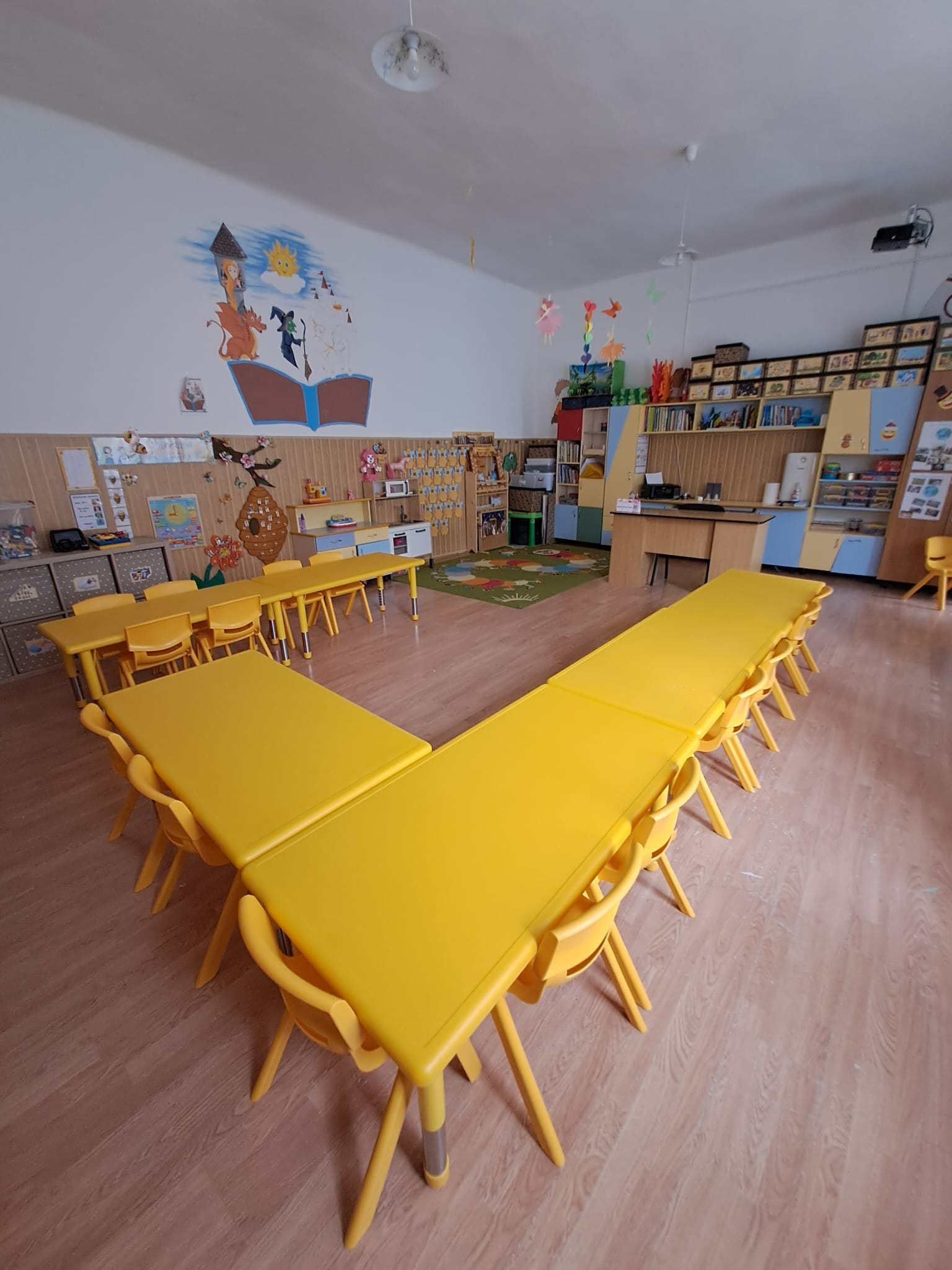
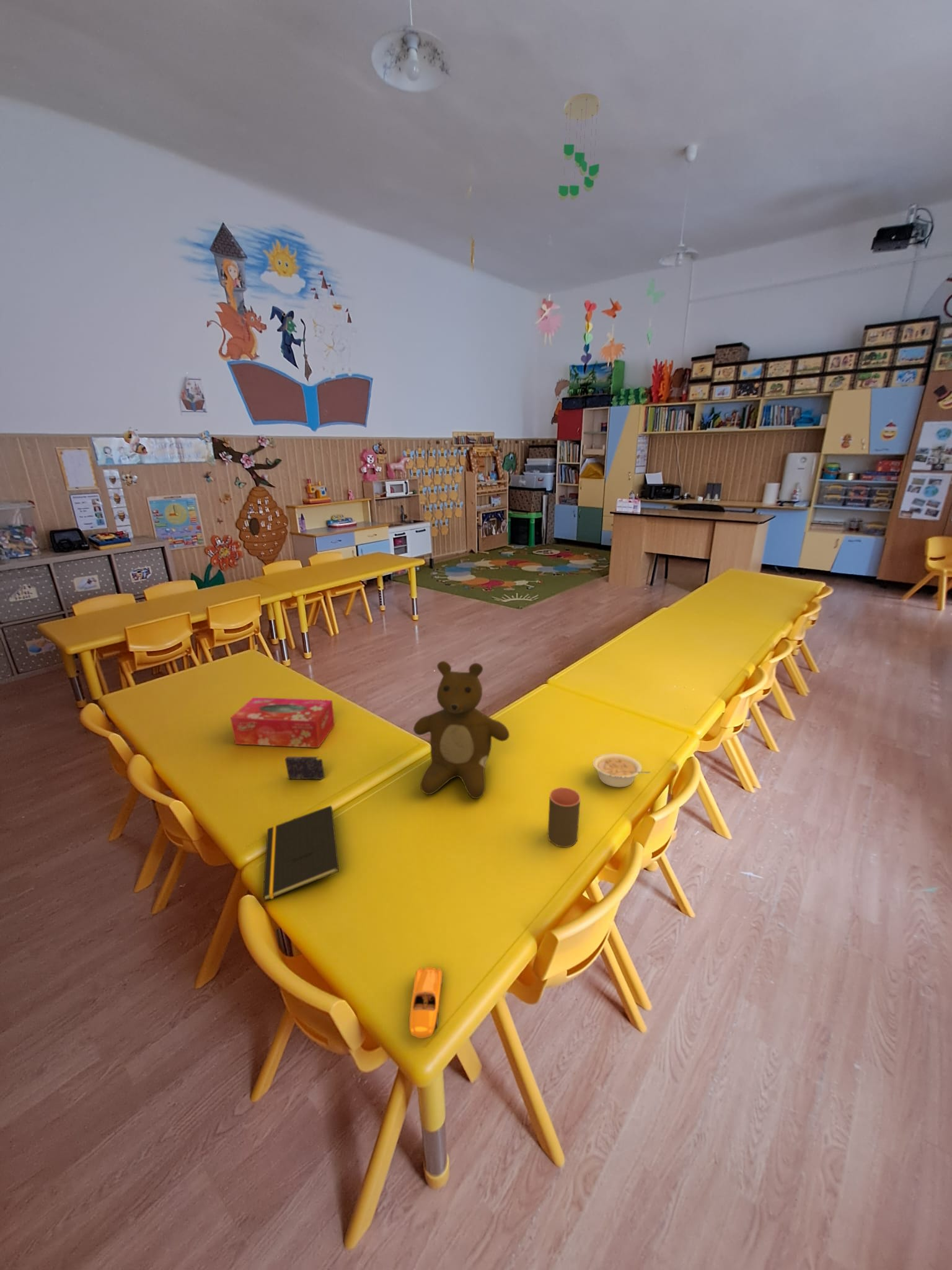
+ notepad [262,805,340,902]
+ toy car [408,966,443,1039]
+ legume [593,753,651,788]
+ ceiling mobile [558,93,601,201]
+ cup [547,787,581,848]
+ tissue box [230,697,335,748]
+ crayon box [284,756,325,780]
+ teddy bear [413,660,510,799]
